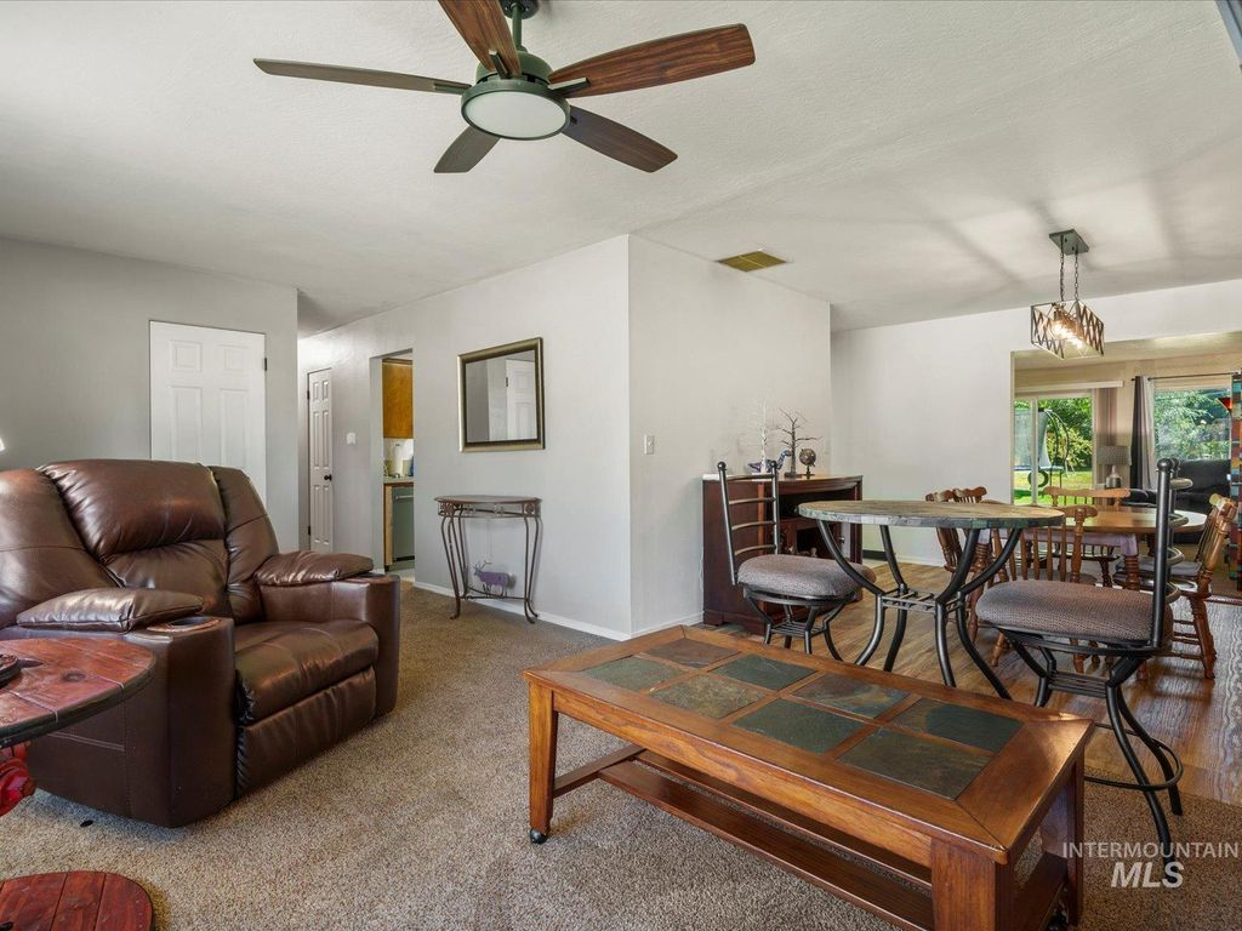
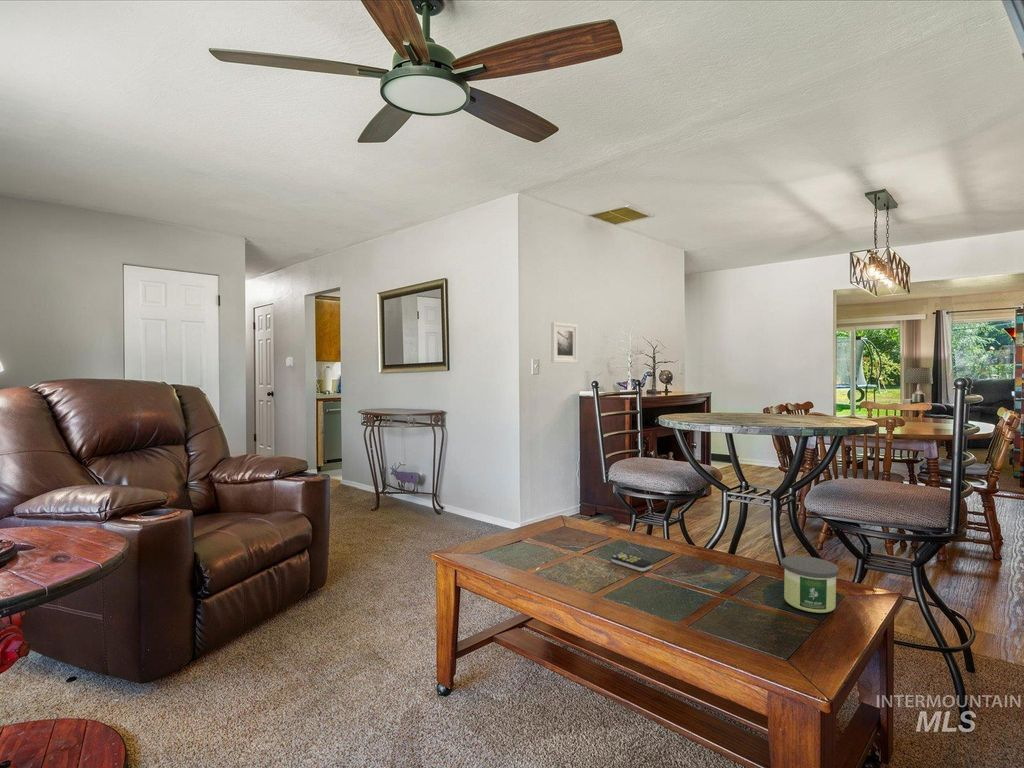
+ remote control [610,552,653,572]
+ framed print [550,321,579,364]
+ candle [781,555,840,614]
